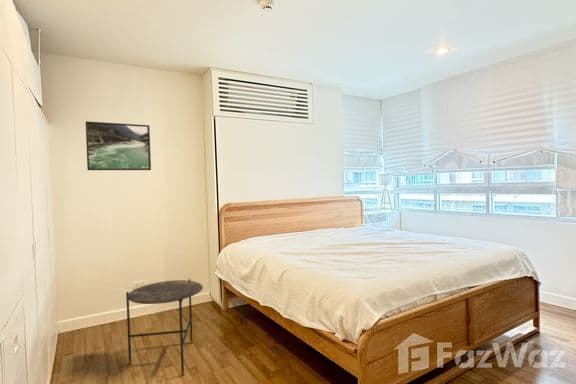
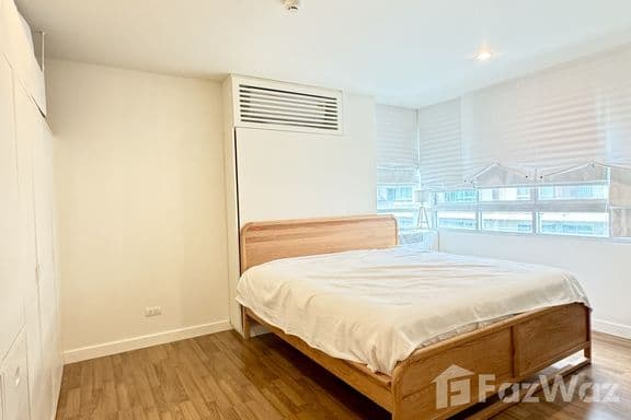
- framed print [85,120,152,171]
- side table [125,278,204,377]
